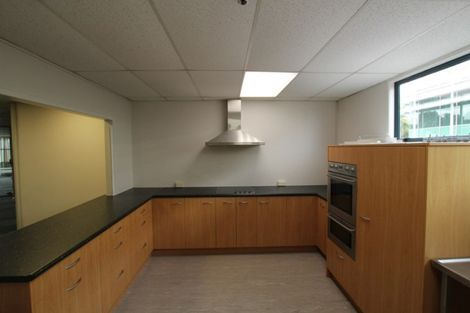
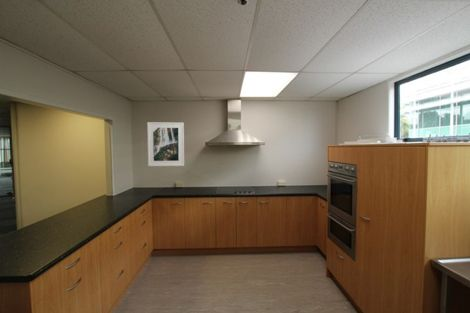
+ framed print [146,121,185,167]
